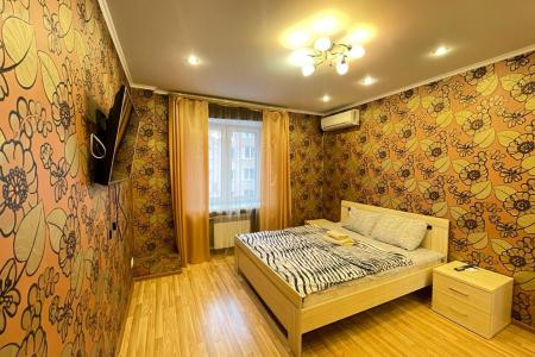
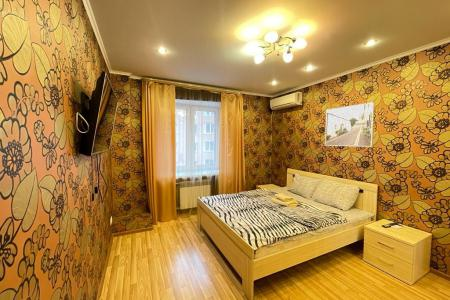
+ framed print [324,101,375,148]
